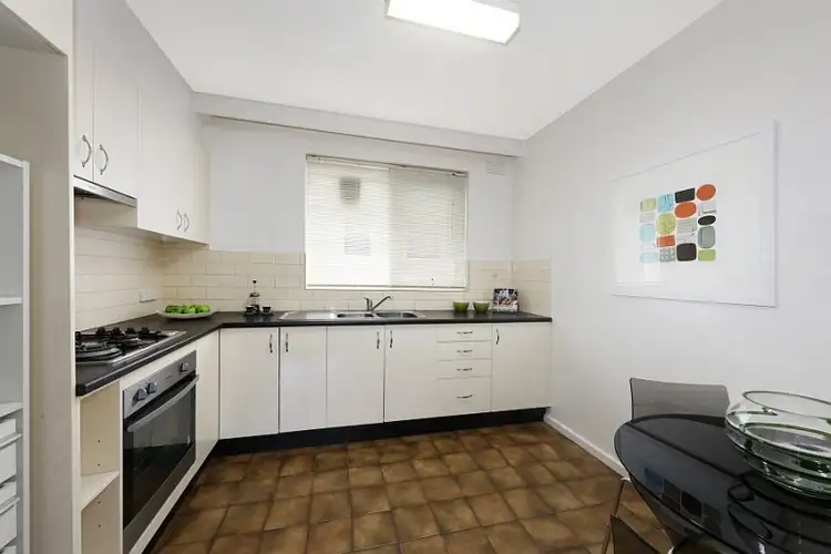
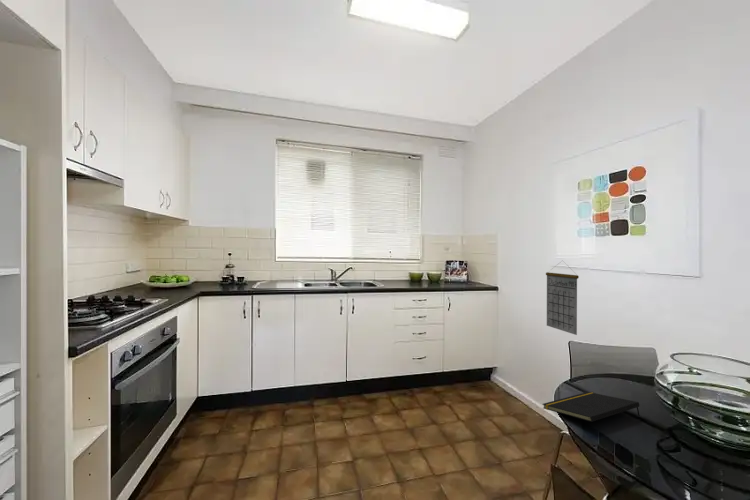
+ calendar [545,260,580,336]
+ notepad [541,391,641,423]
